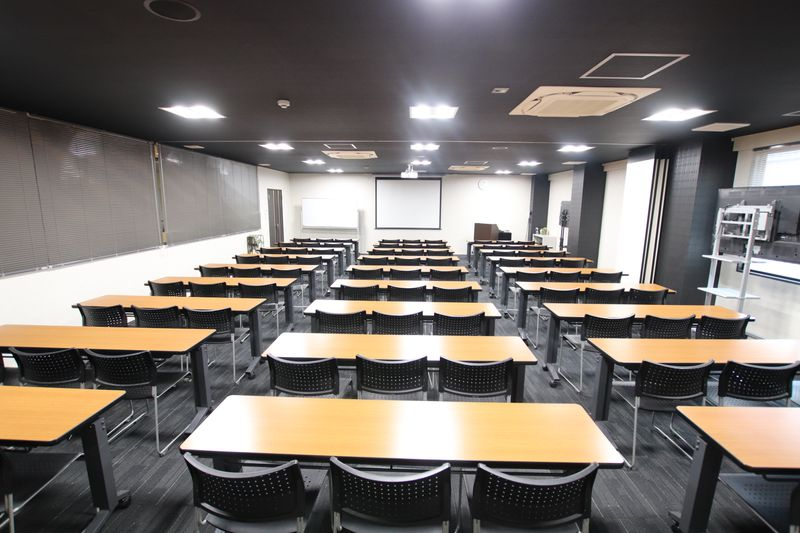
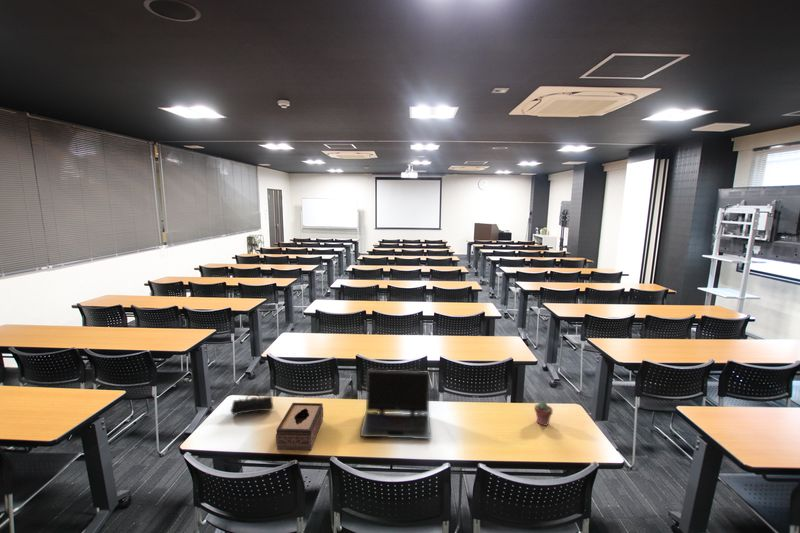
+ laptop computer [359,369,432,440]
+ pencil case [230,392,275,416]
+ potted succulent [534,400,554,427]
+ tissue box [275,402,324,451]
